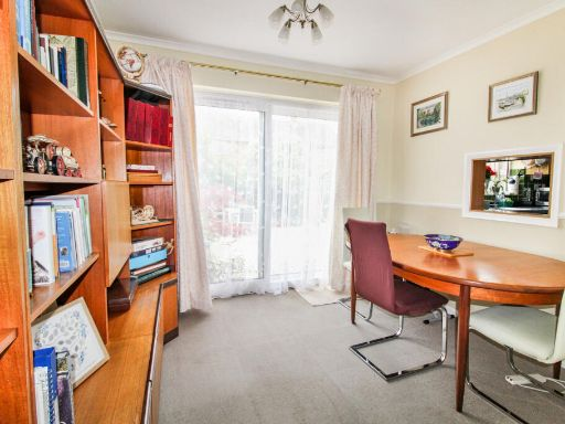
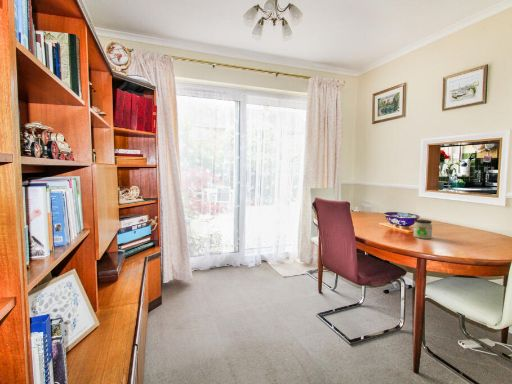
+ jar [413,218,433,240]
